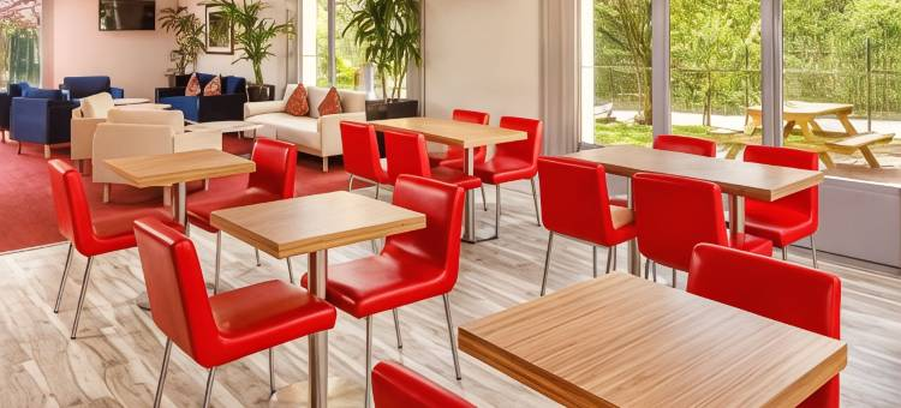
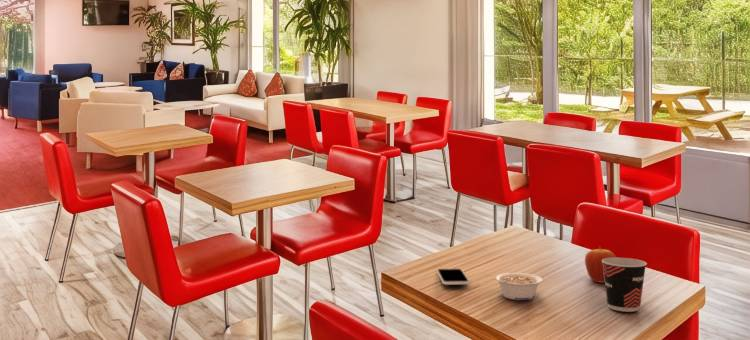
+ cup [602,257,648,313]
+ smartphone [436,268,470,286]
+ fruit [584,245,617,284]
+ legume [494,272,543,301]
